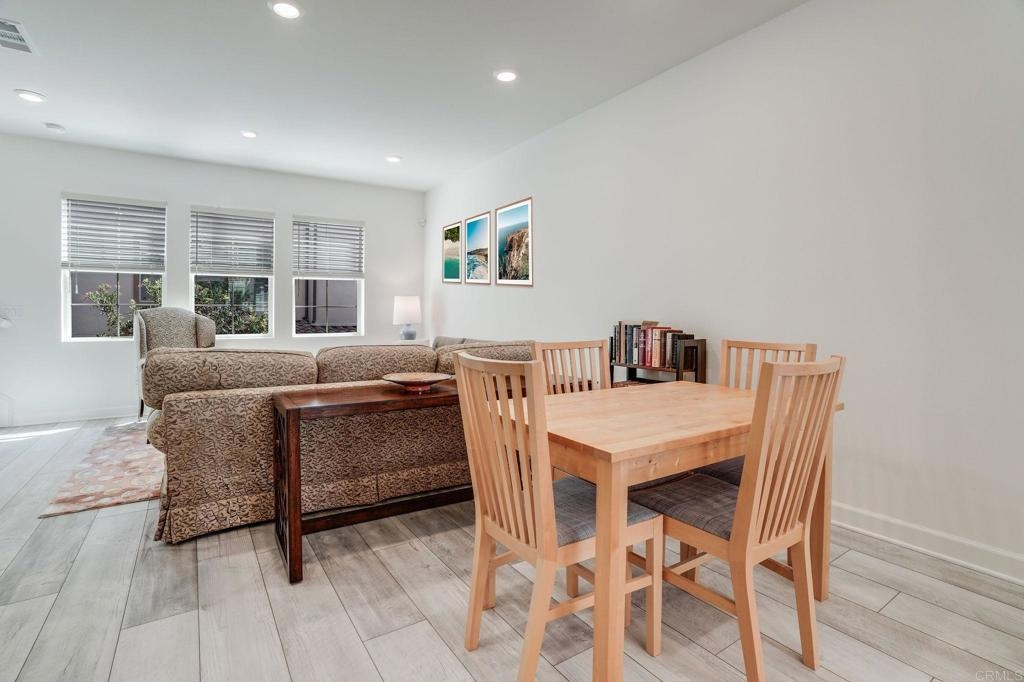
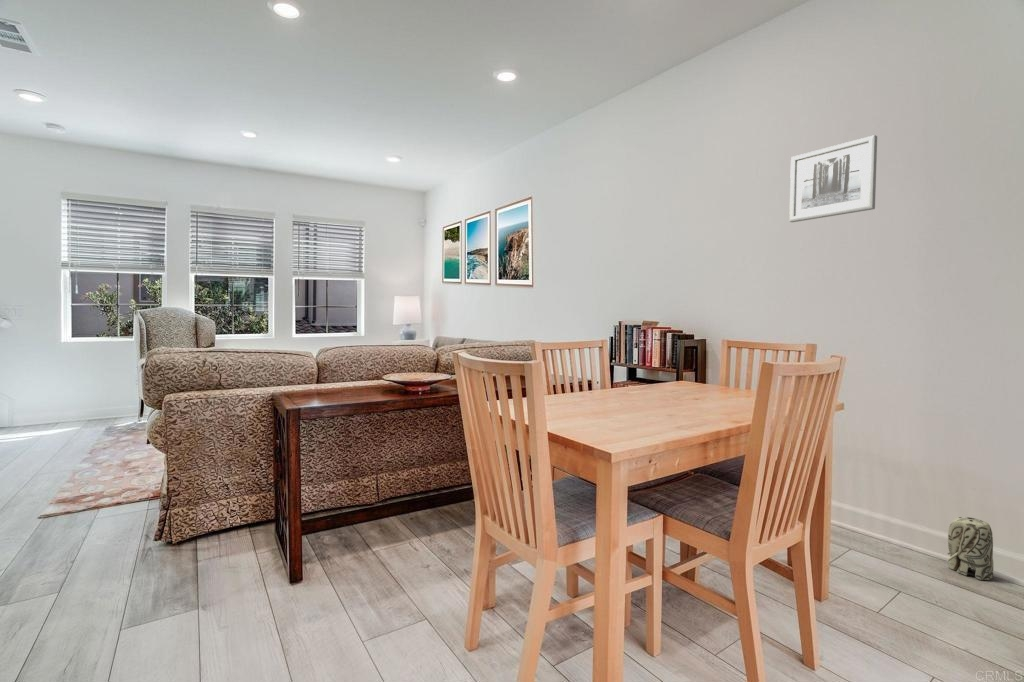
+ toy elephant [946,516,994,581]
+ wall art [788,134,878,223]
